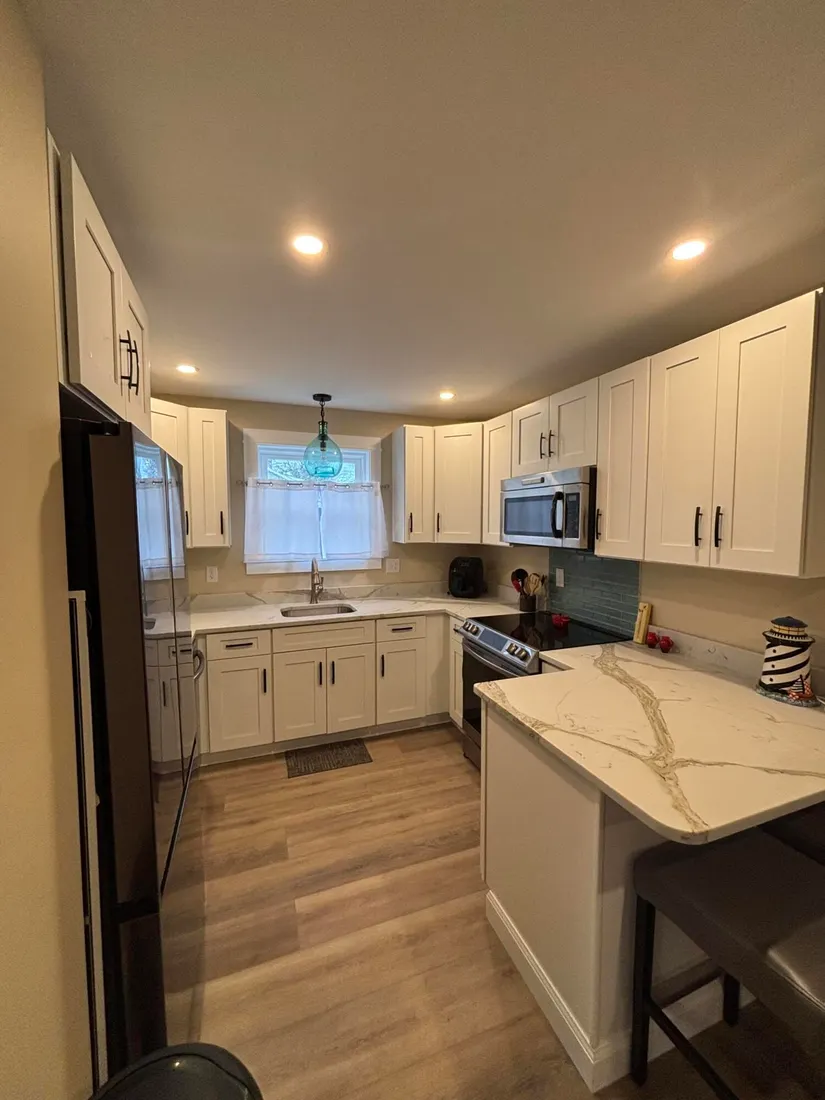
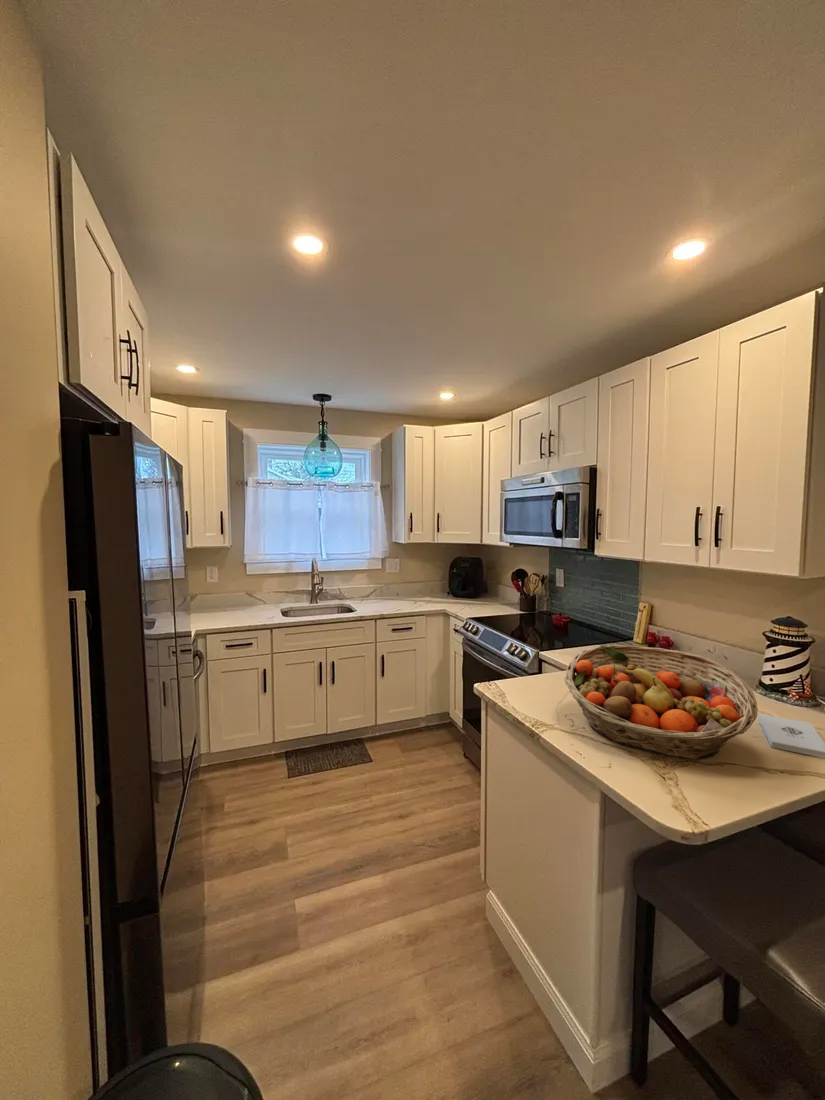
+ notepad [757,713,825,759]
+ fruit basket [564,644,759,760]
